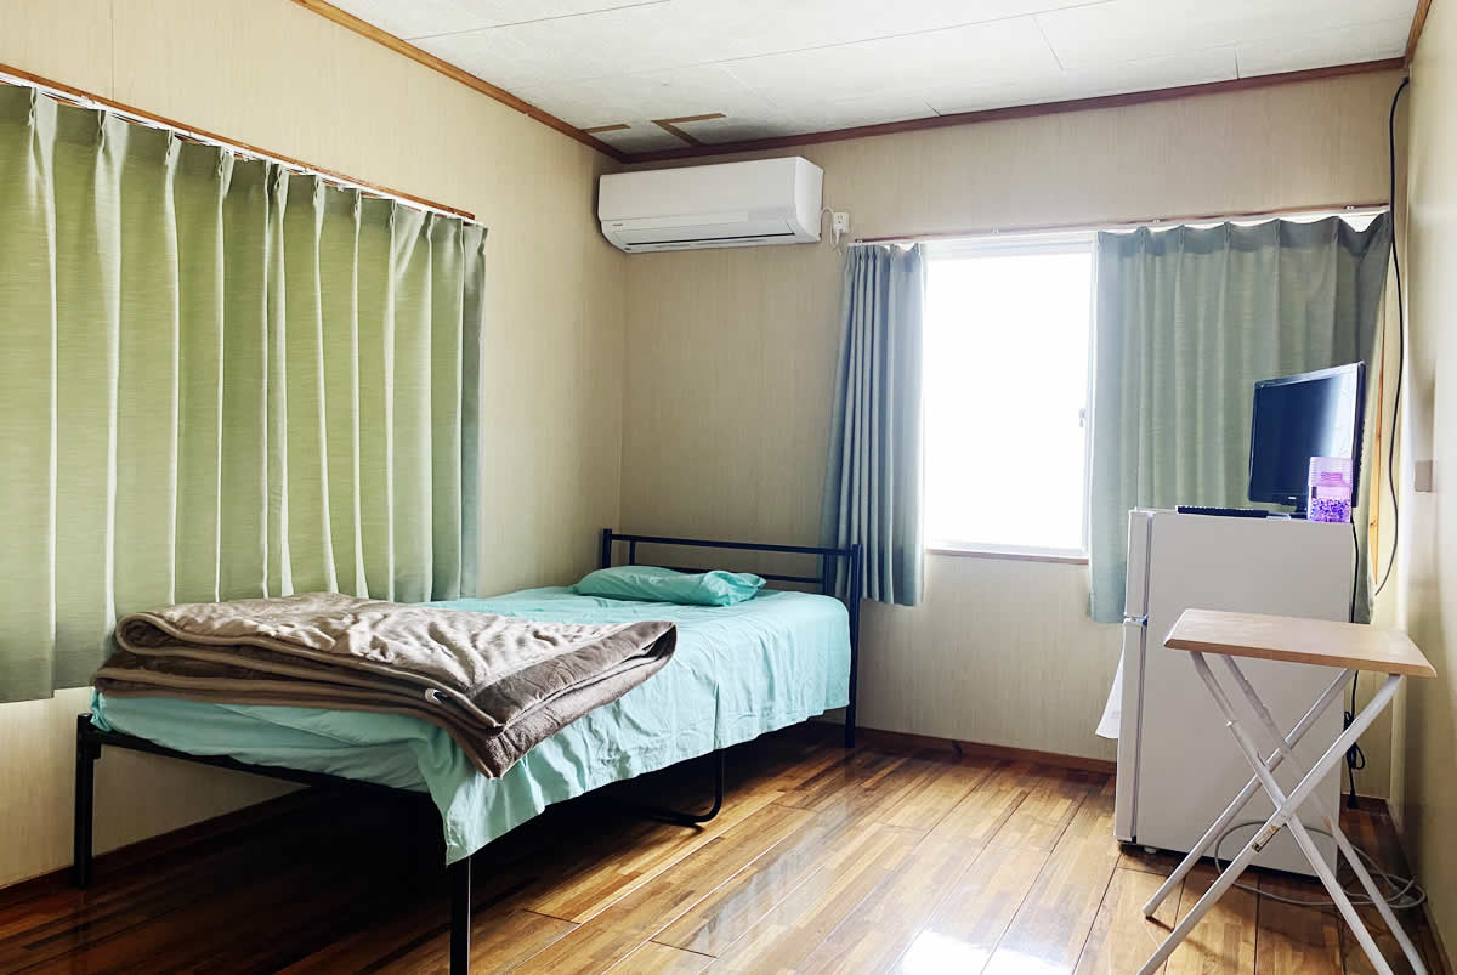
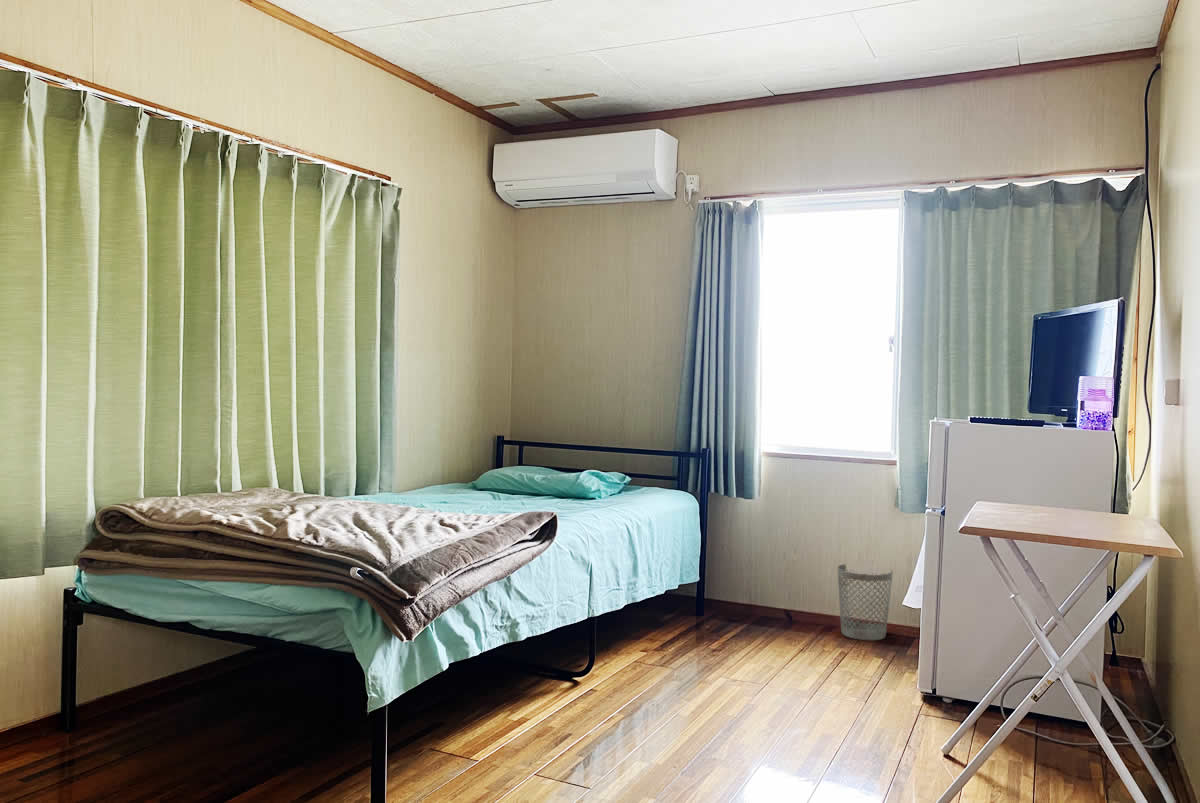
+ wastebasket [837,563,894,641]
